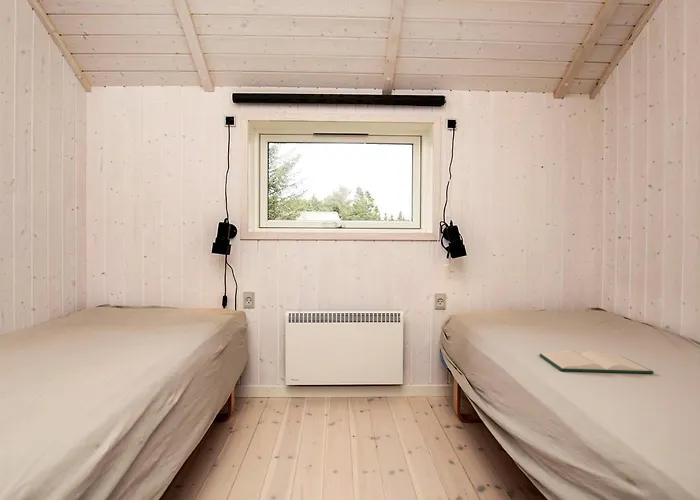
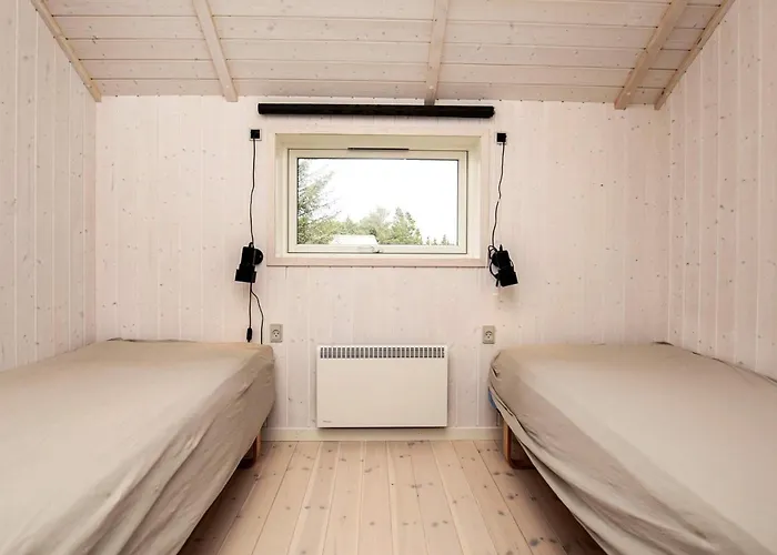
- hardback book [539,349,655,375]
